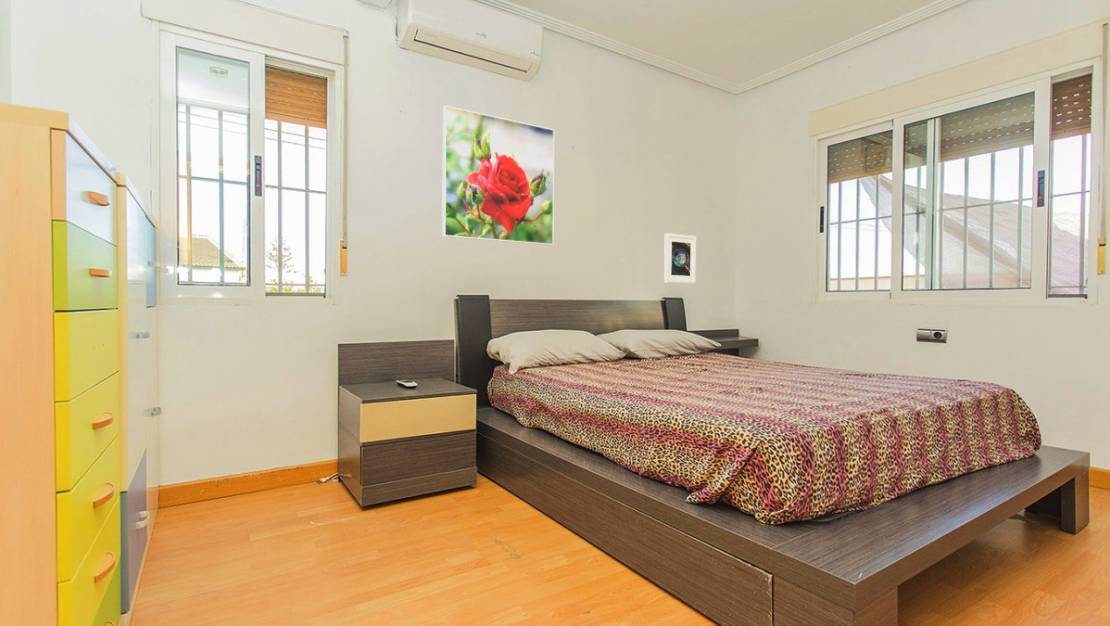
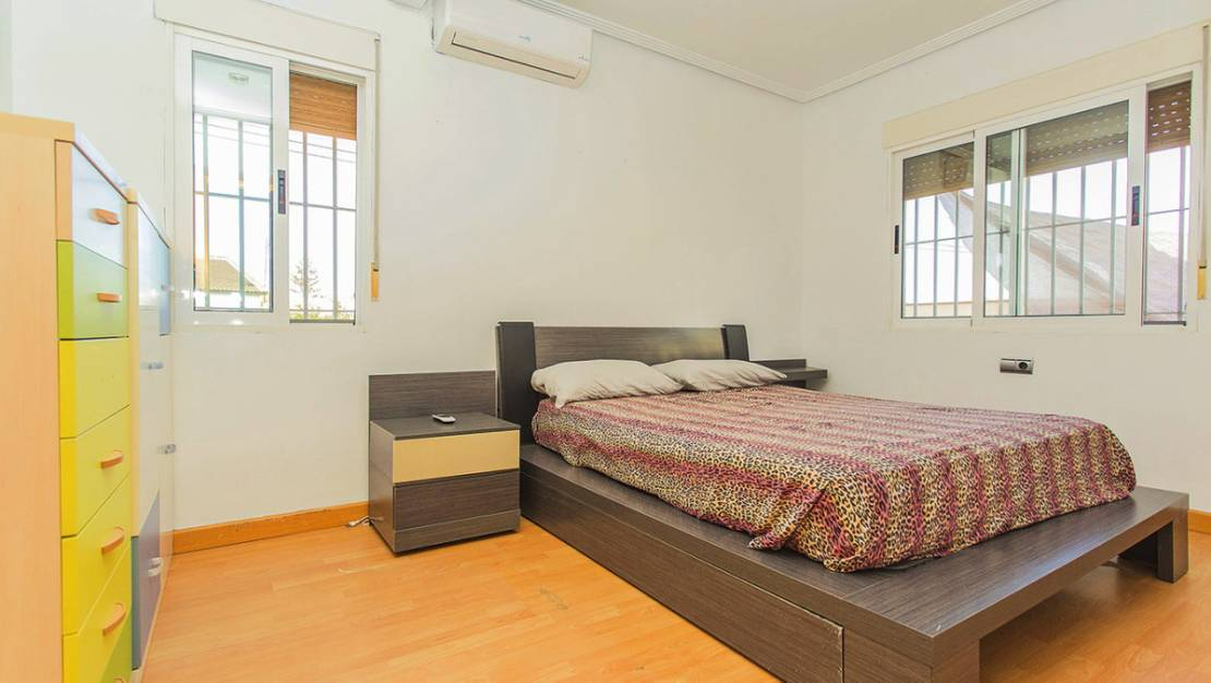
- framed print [663,232,697,285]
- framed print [441,104,555,246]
